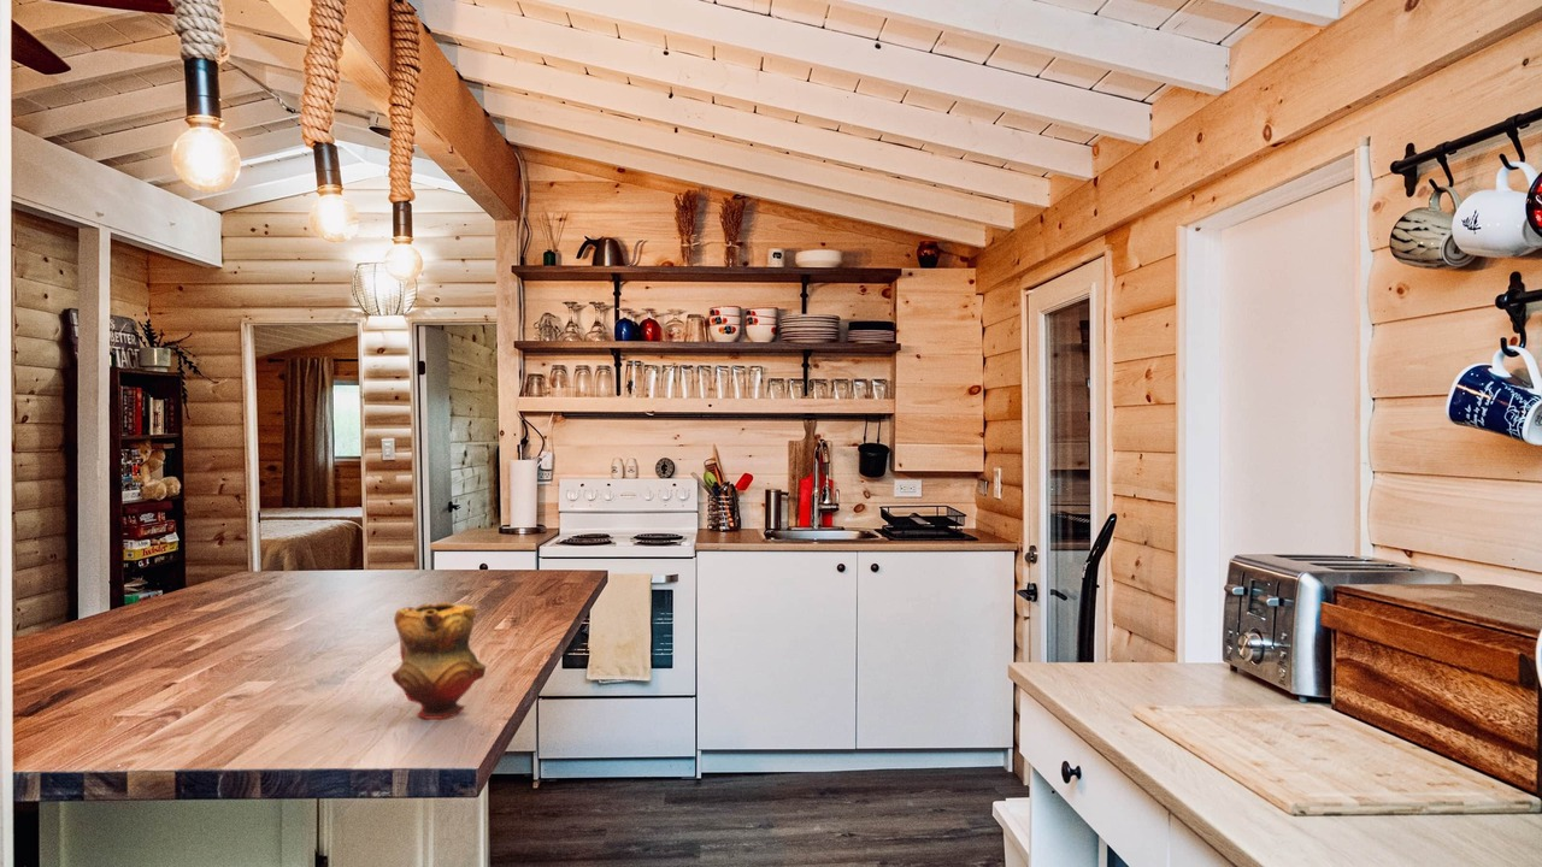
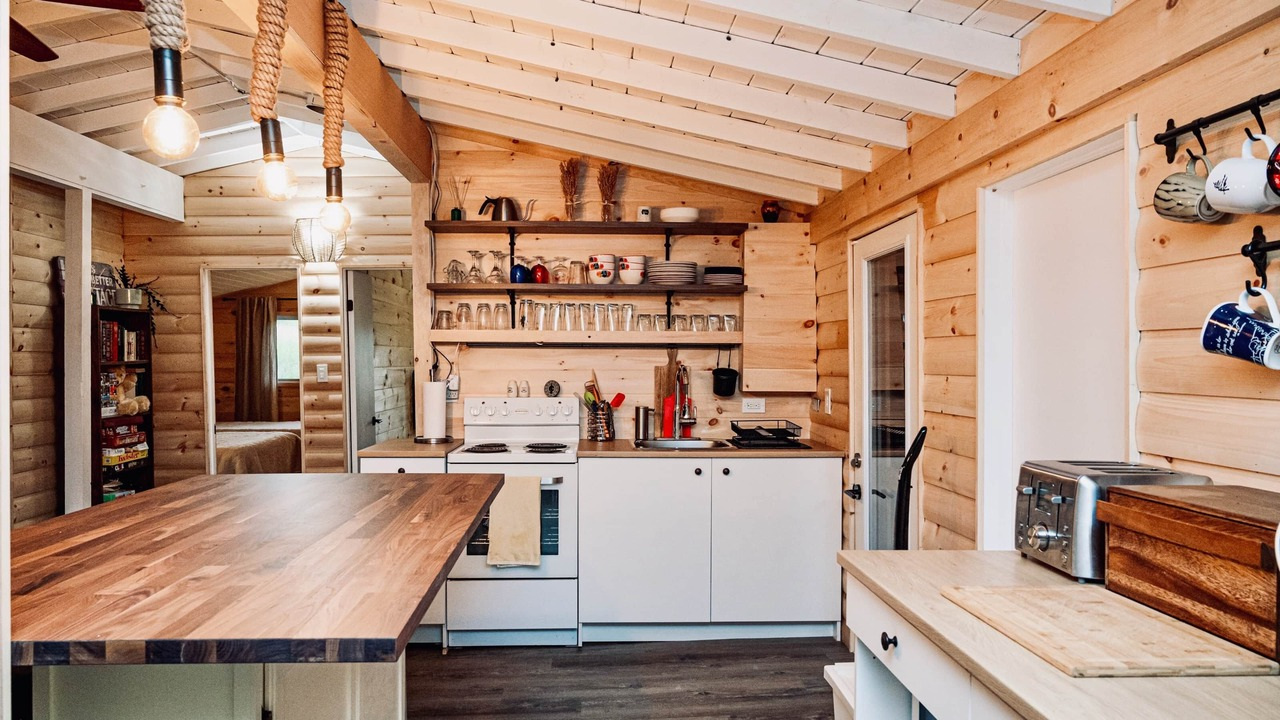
- teapot [390,602,487,720]
